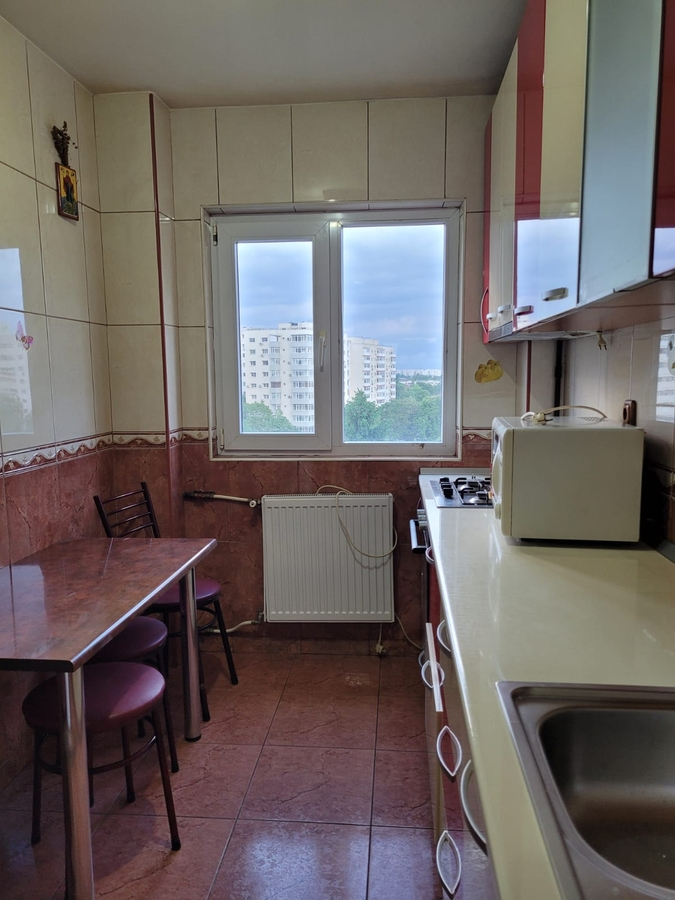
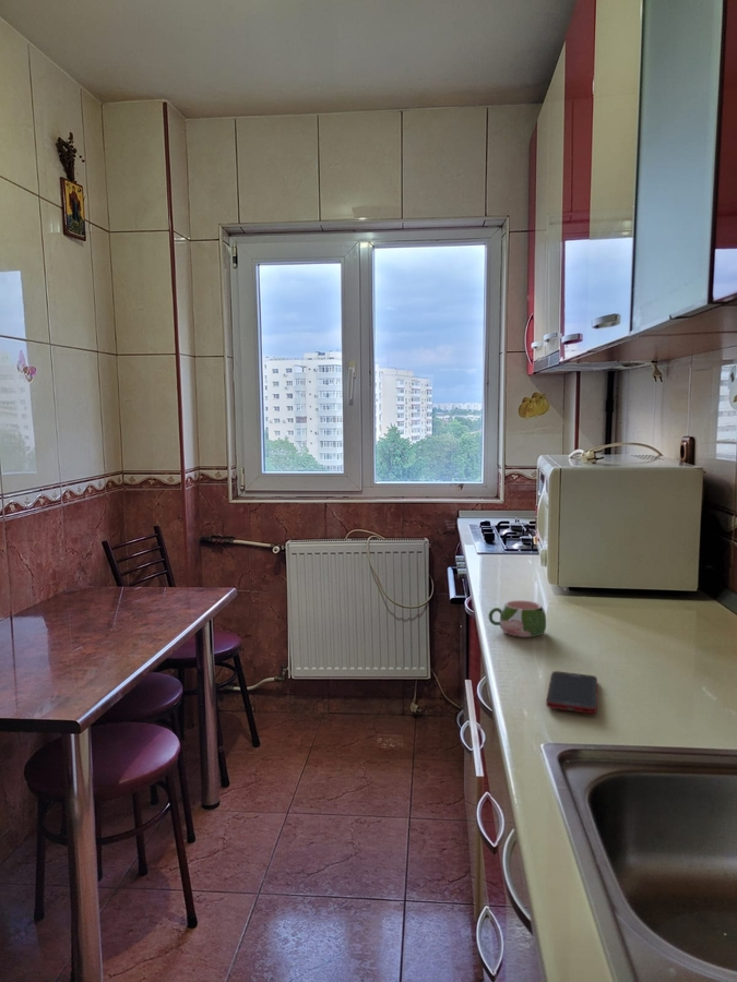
+ cell phone [545,670,598,715]
+ mug [488,599,547,638]
